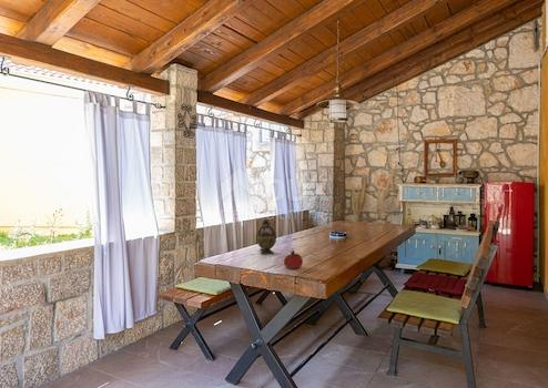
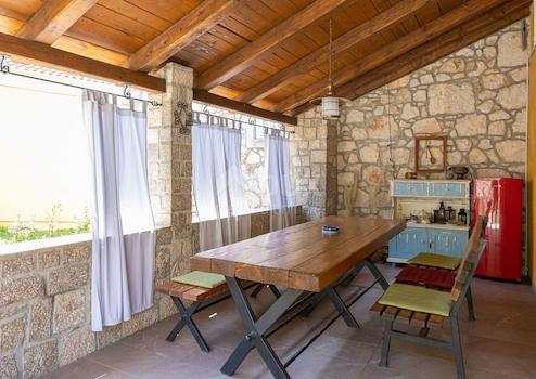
- fruit [283,249,304,270]
- teapot [256,218,277,255]
